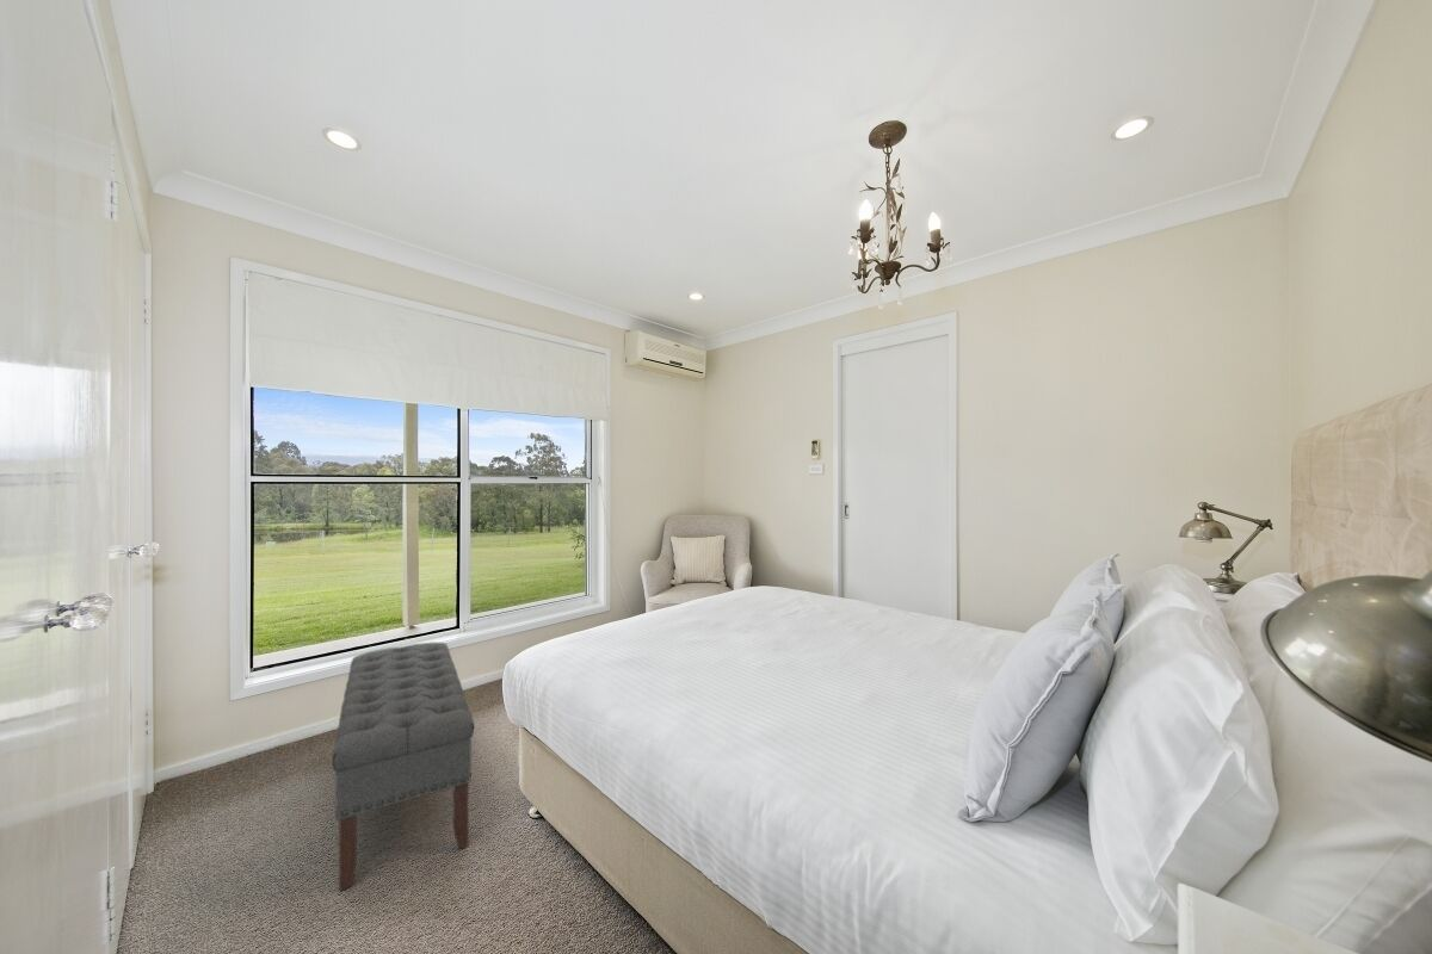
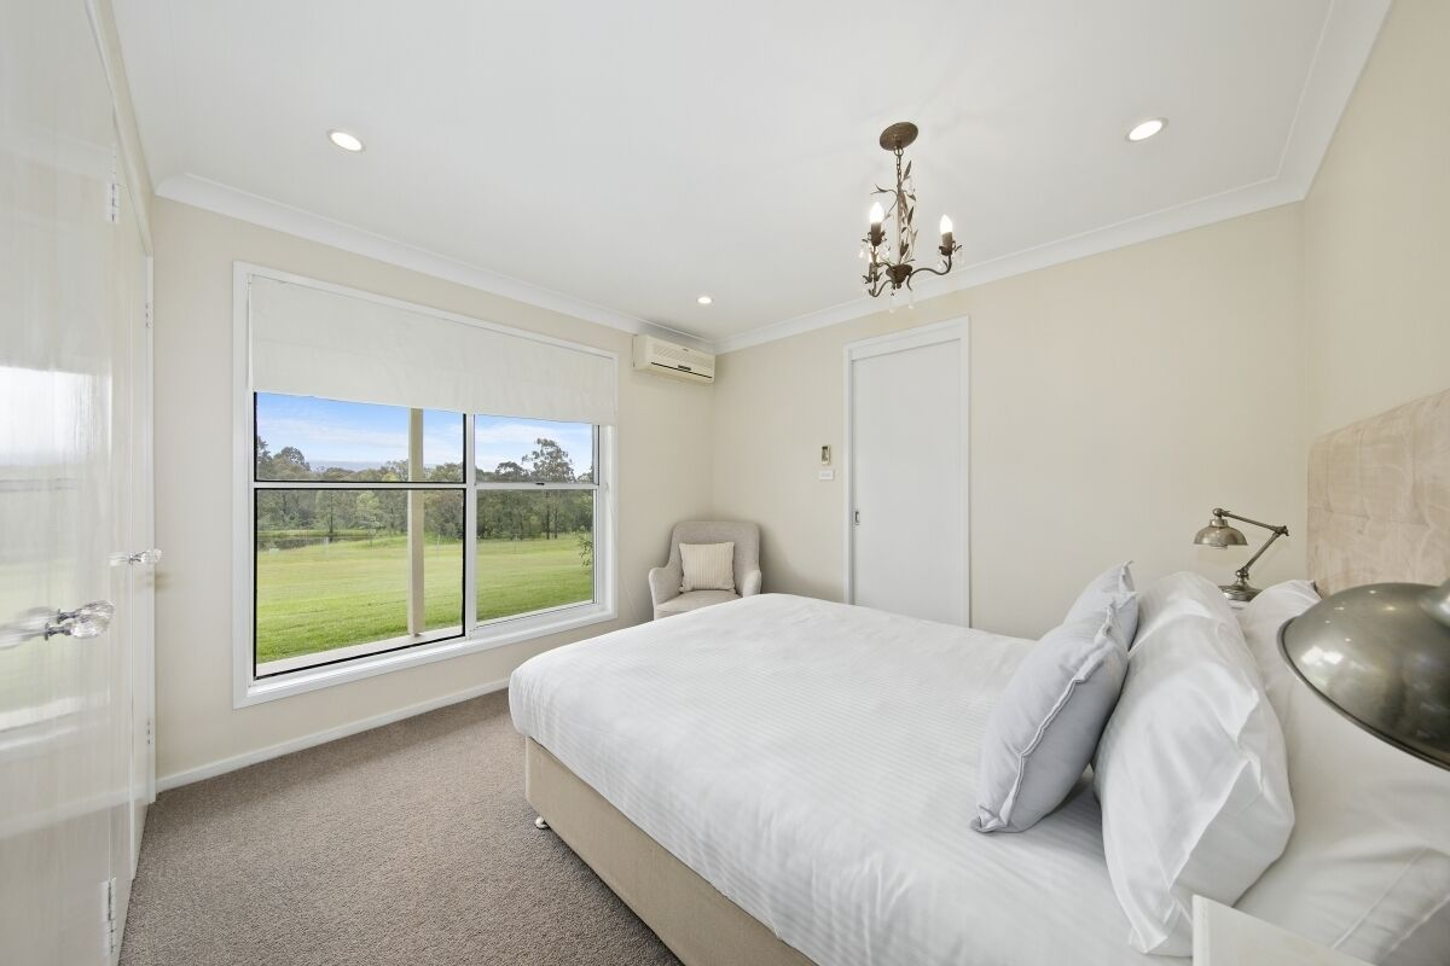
- bench [331,642,475,892]
